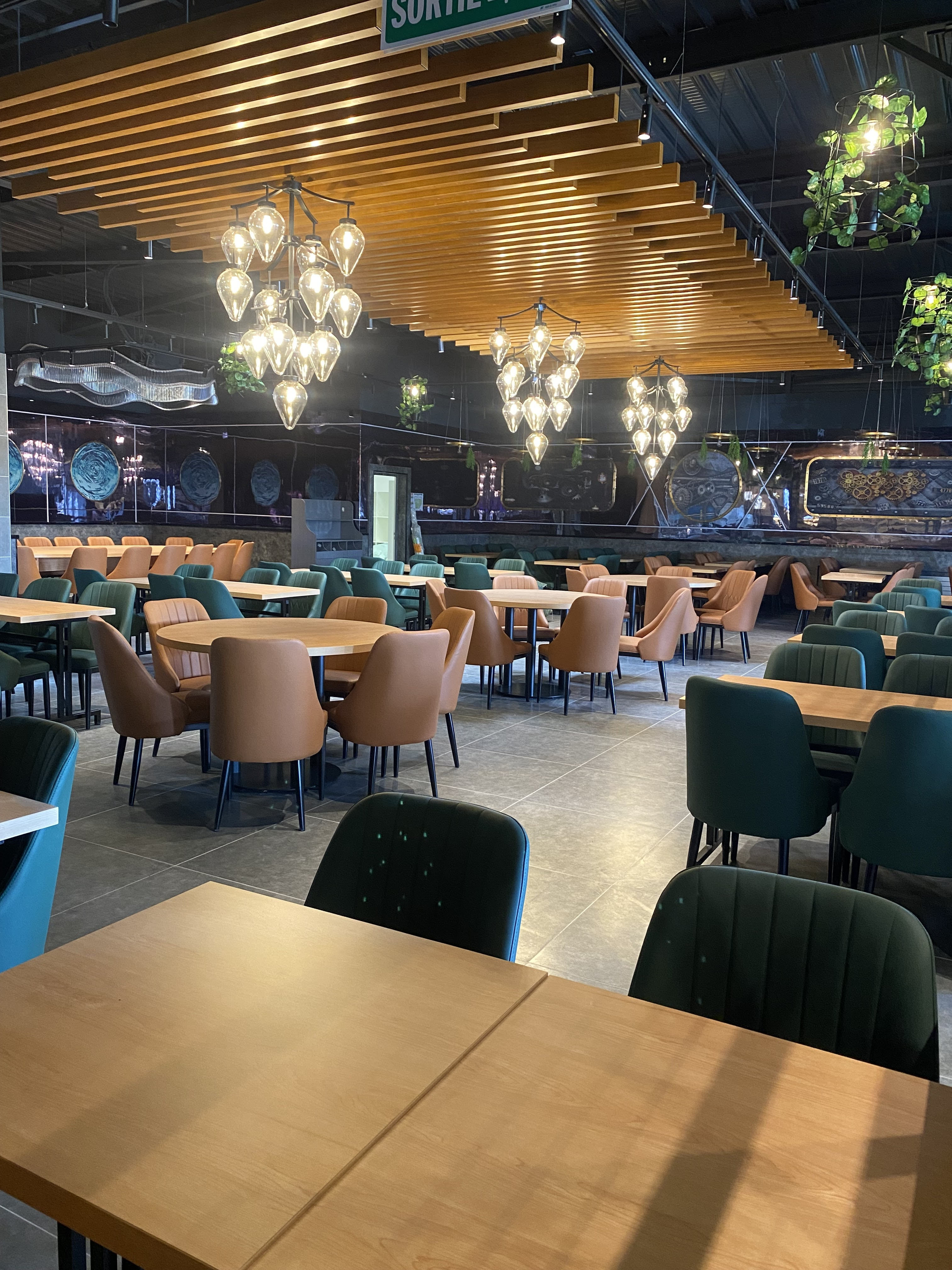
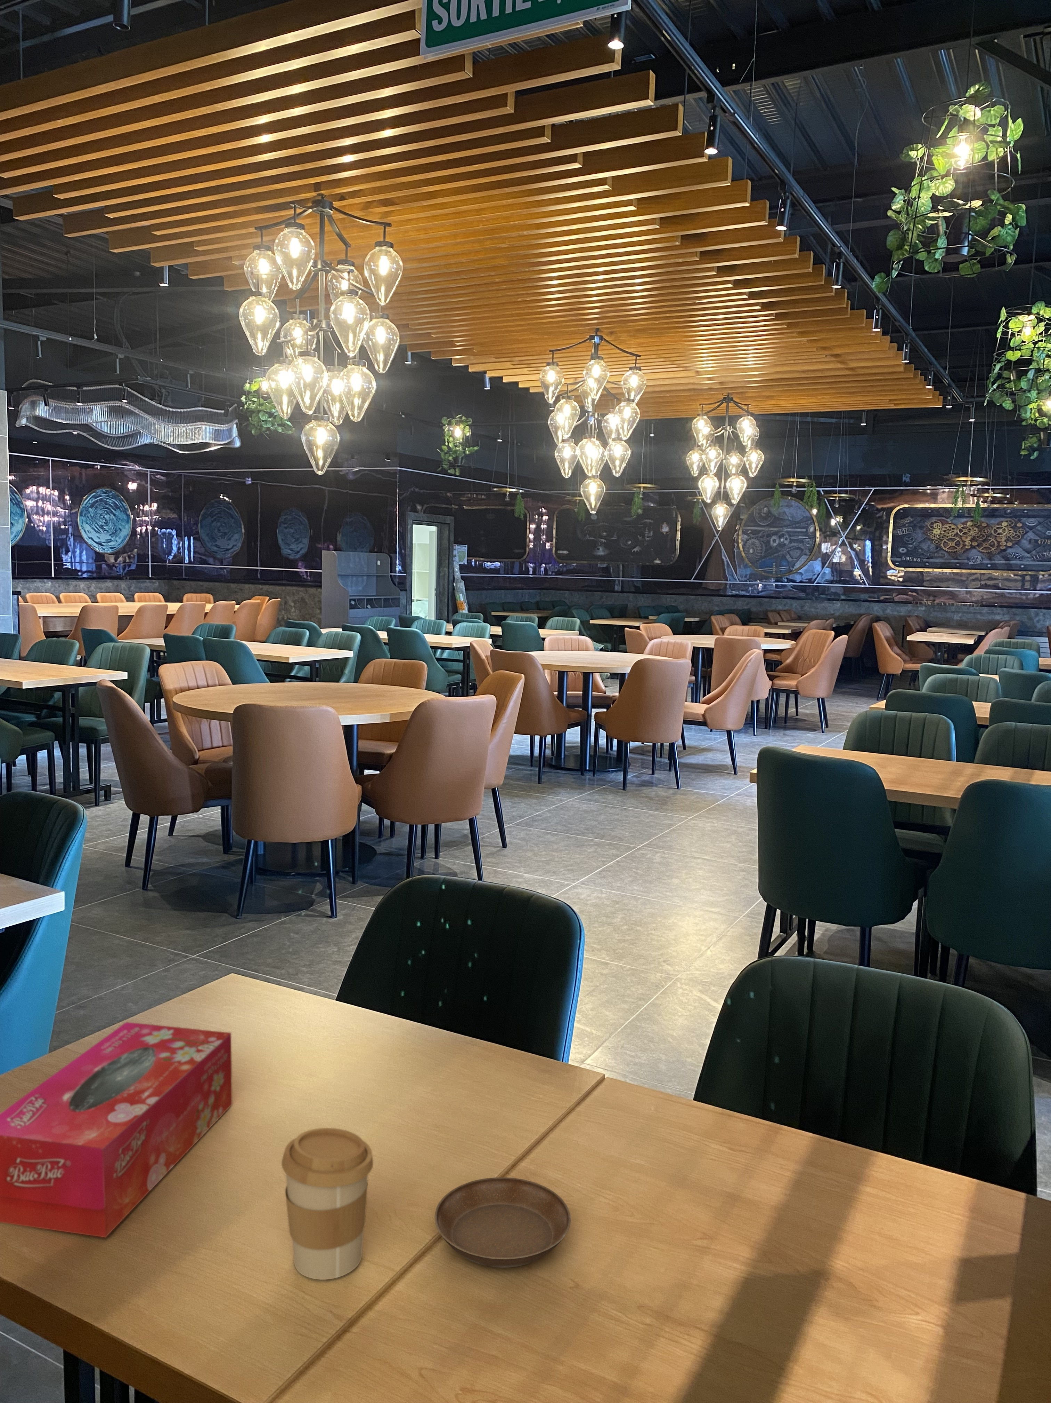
+ coffee cup [282,1128,373,1280]
+ saucer [434,1177,571,1268]
+ tissue box [0,1022,233,1238]
